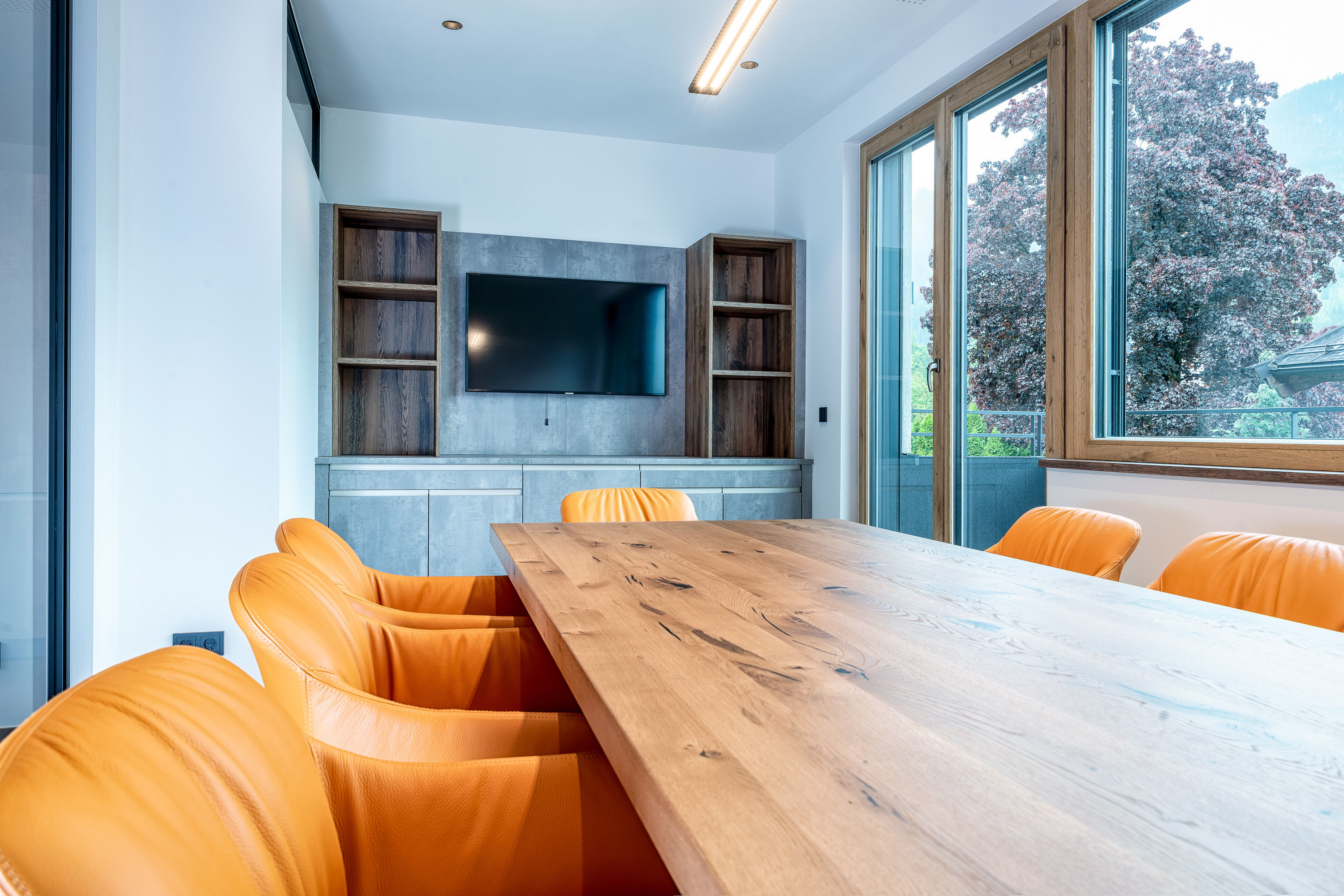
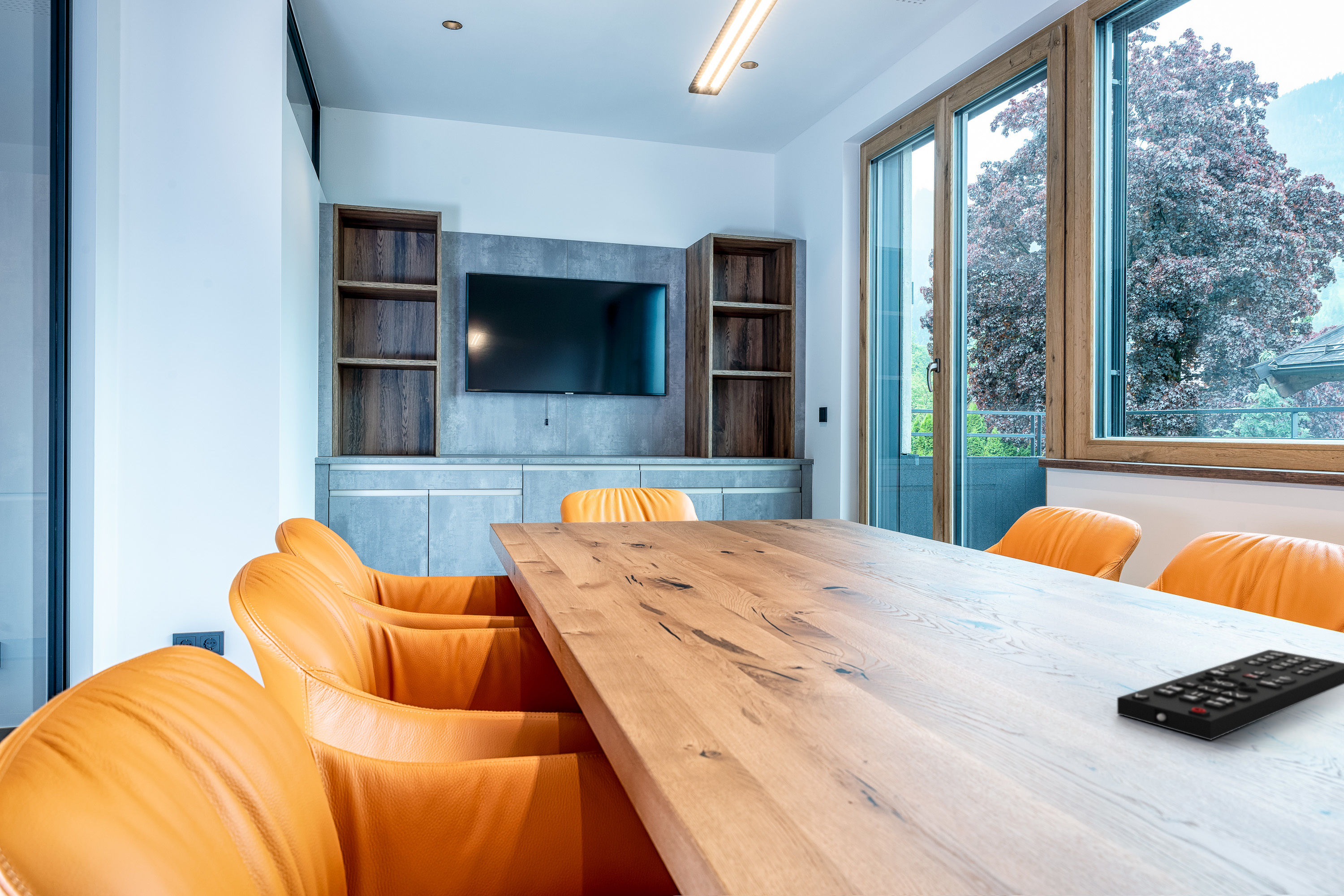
+ remote control [1117,649,1344,741]
